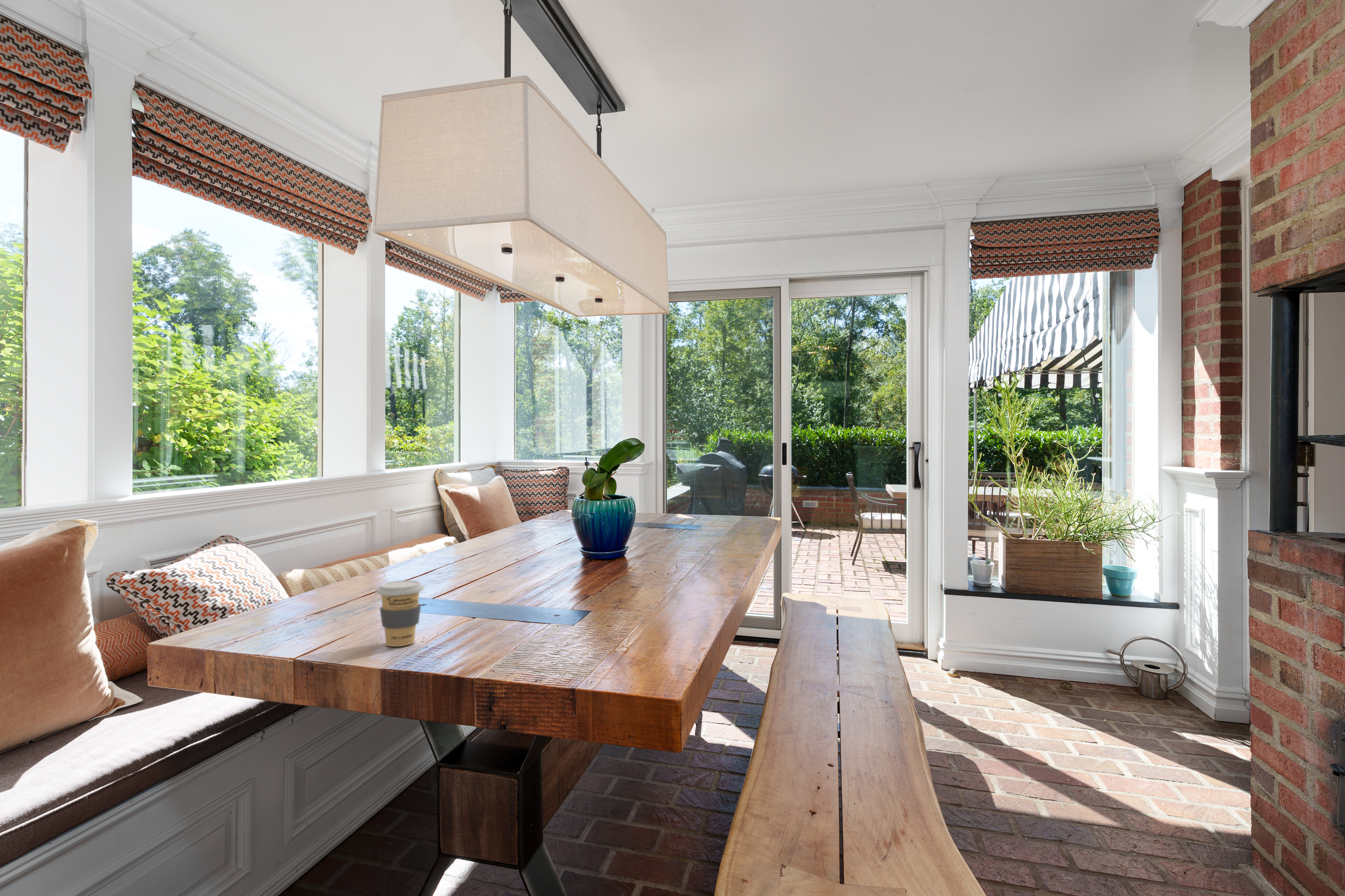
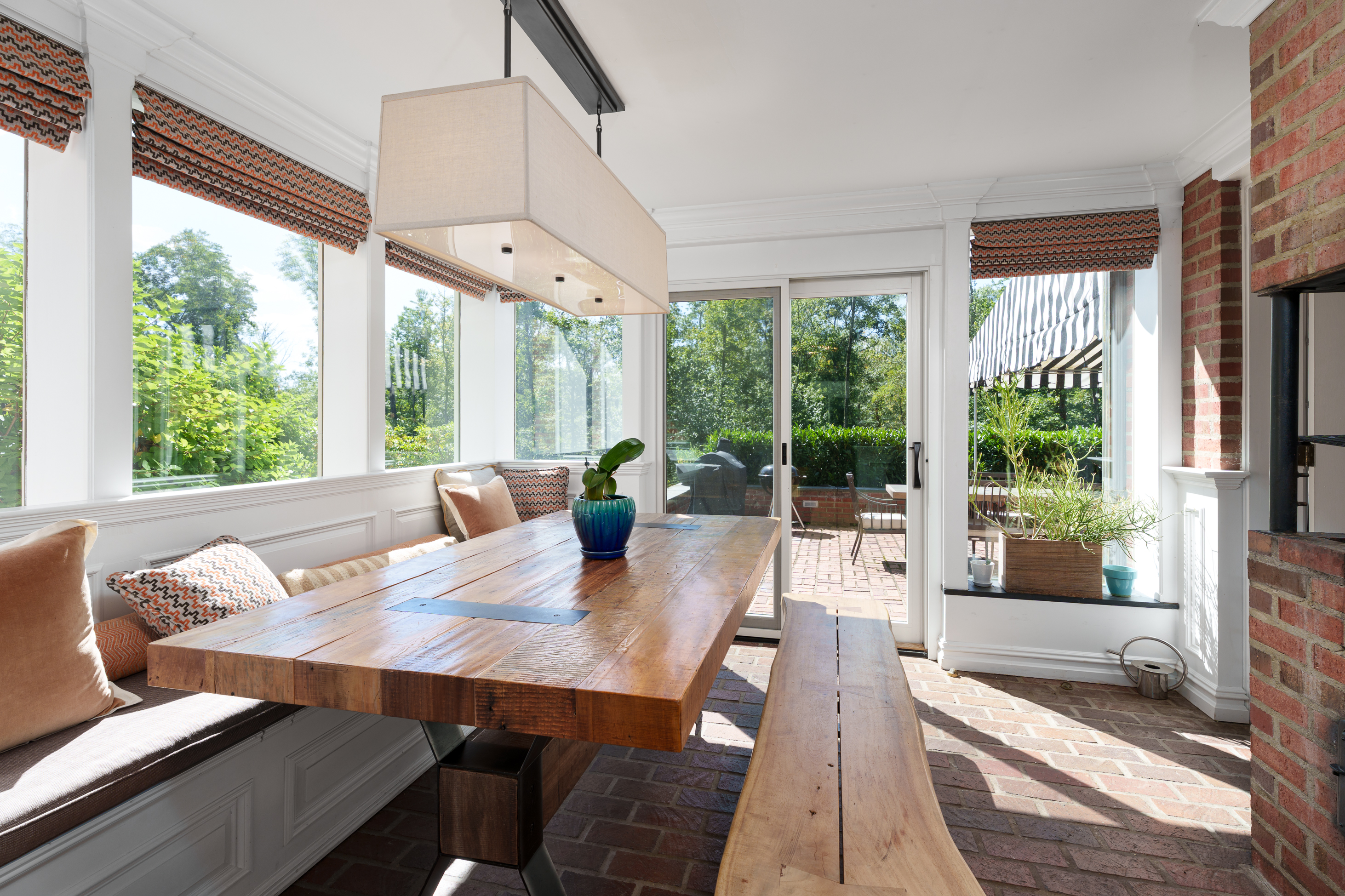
- coffee cup [376,580,424,647]
